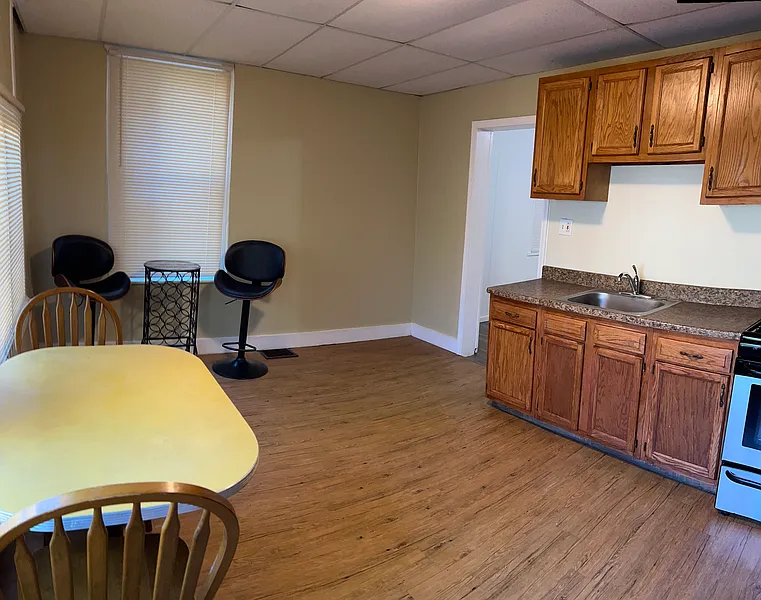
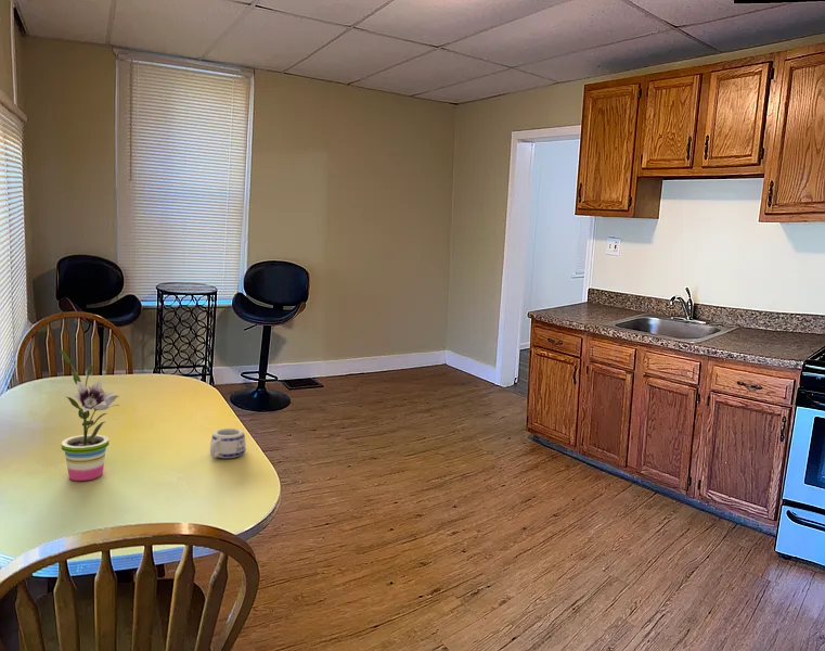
+ mug [209,427,247,459]
+ potted plant [60,349,119,482]
